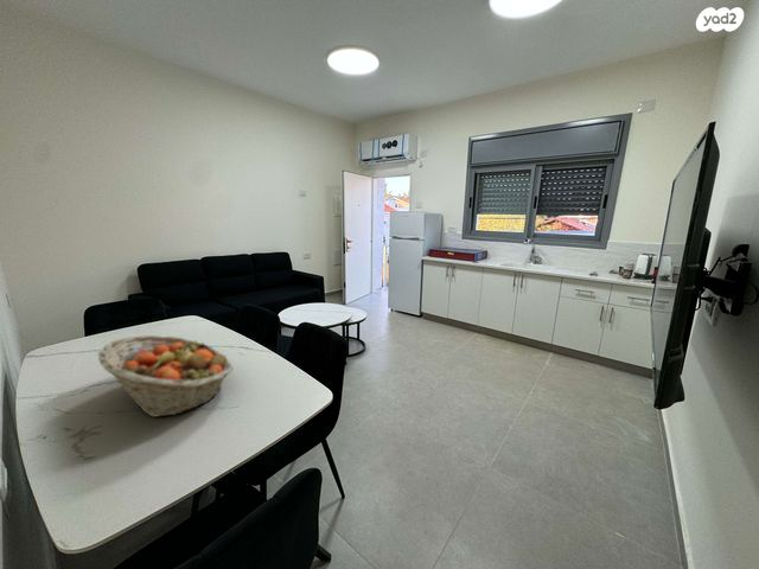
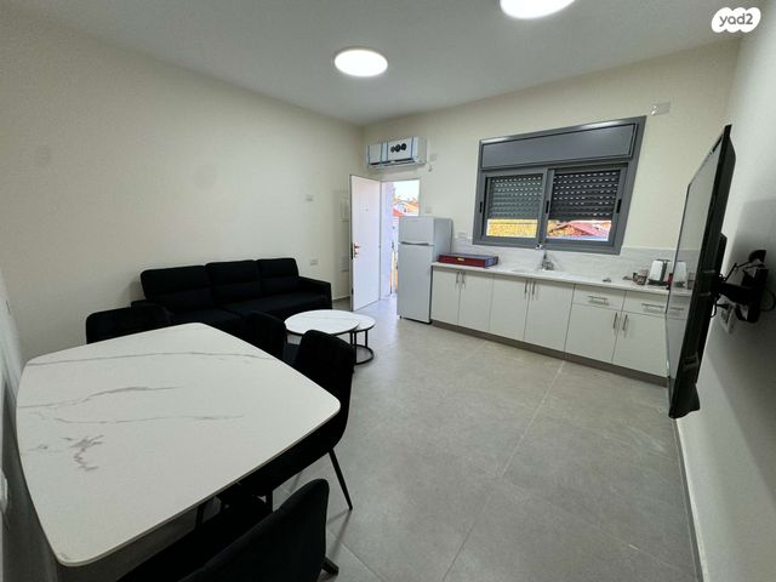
- fruit basket [96,334,234,418]
